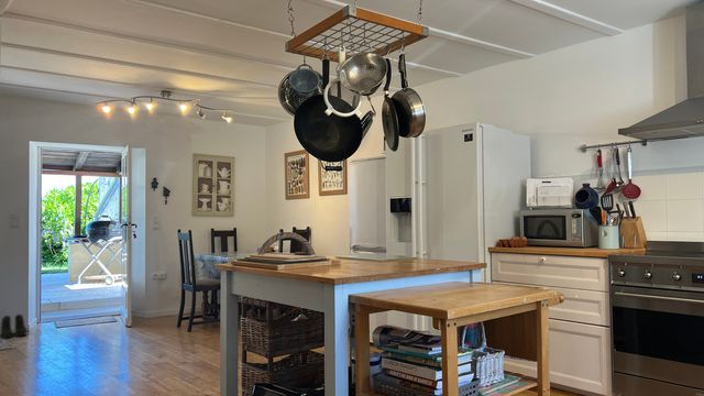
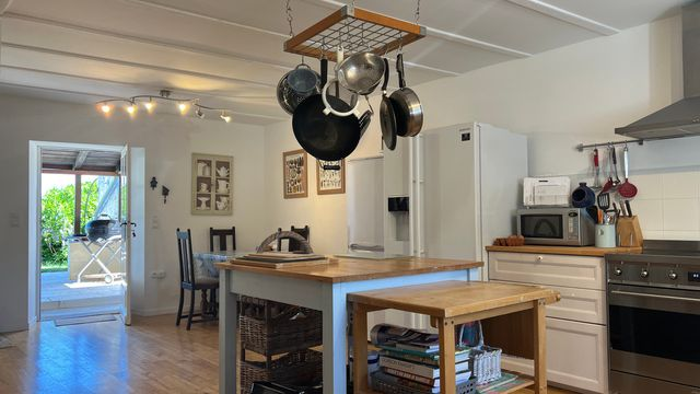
- boots [0,314,28,339]
